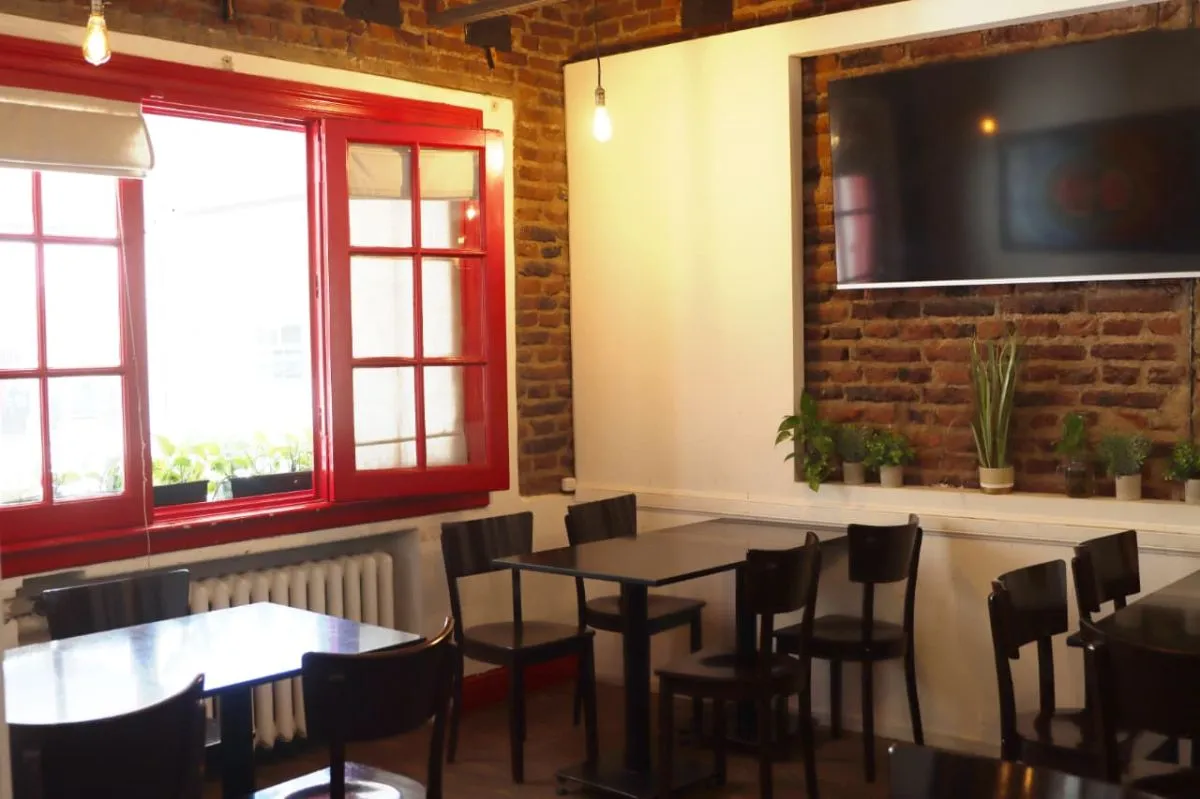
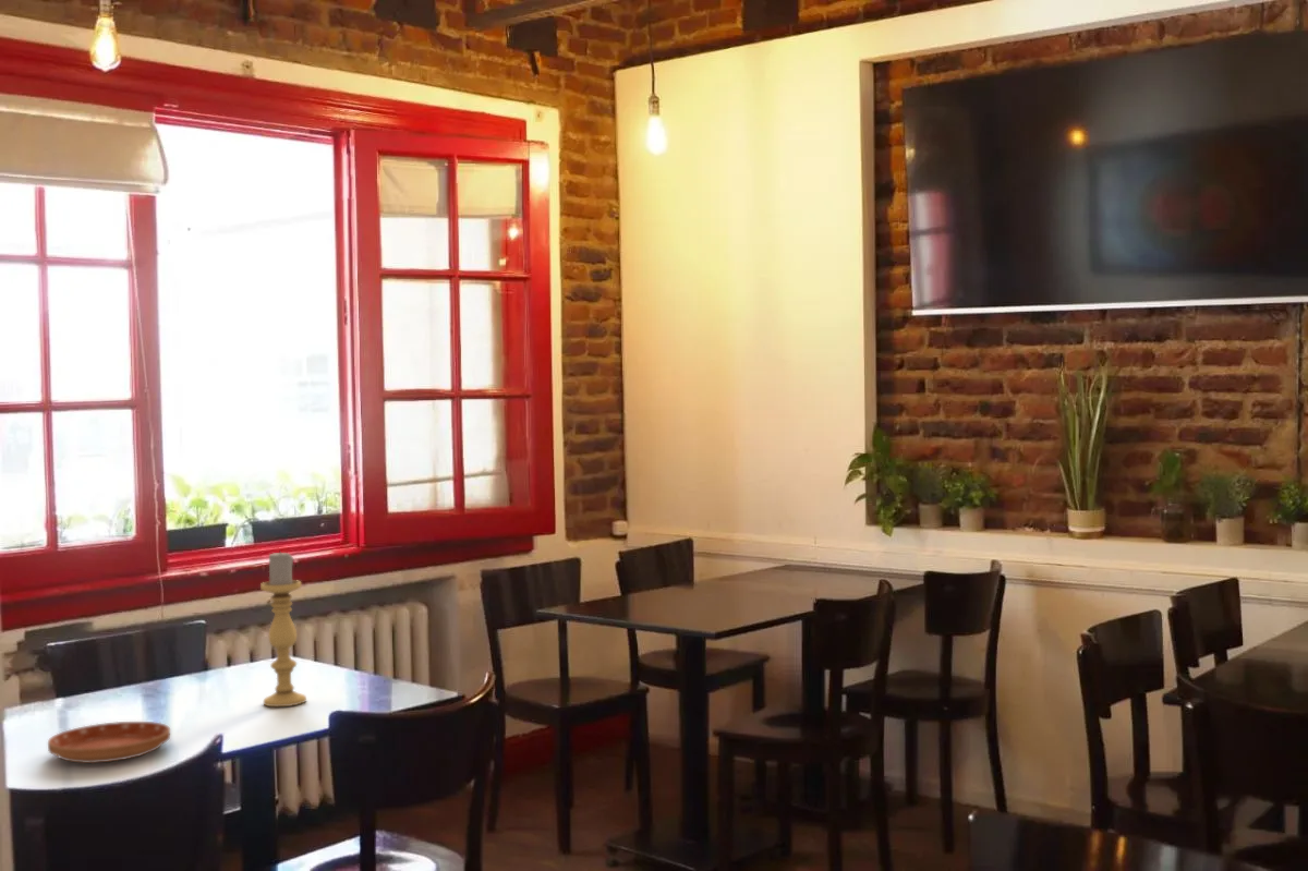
+ candle holder [259,549,307,707]
+ saucer [47,721,171,764]
